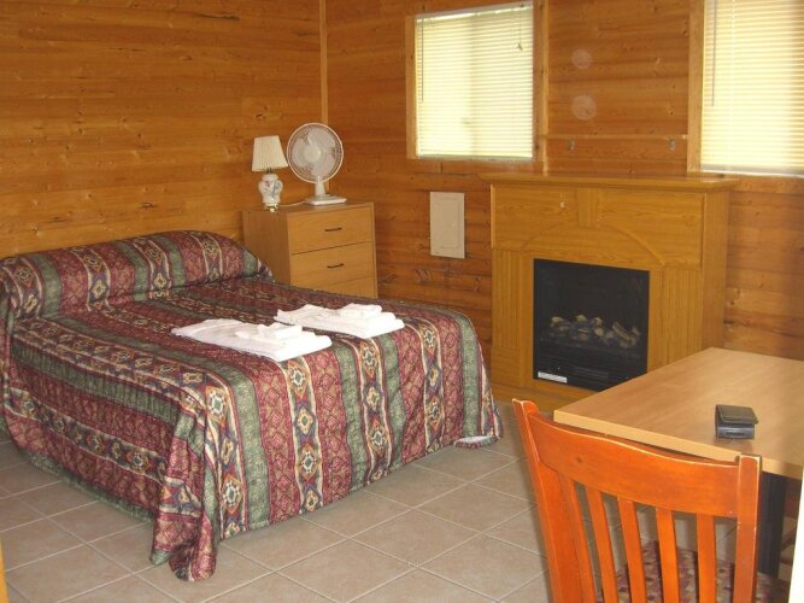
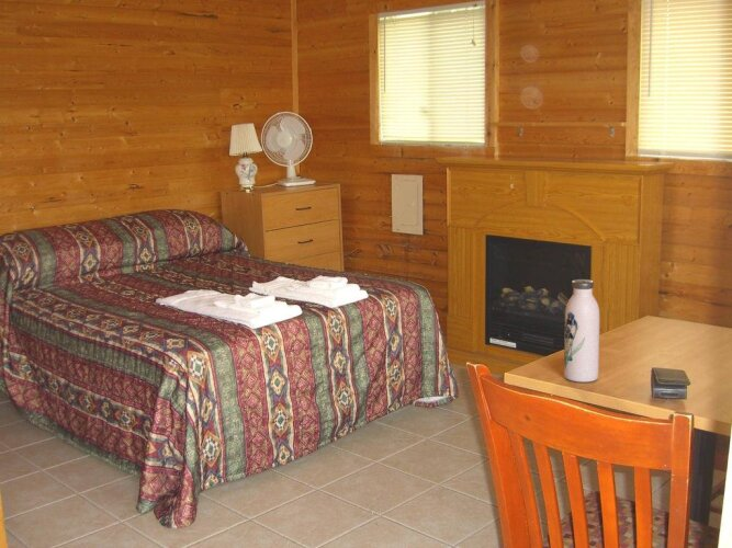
+ water bottle [563,278,600,384]
